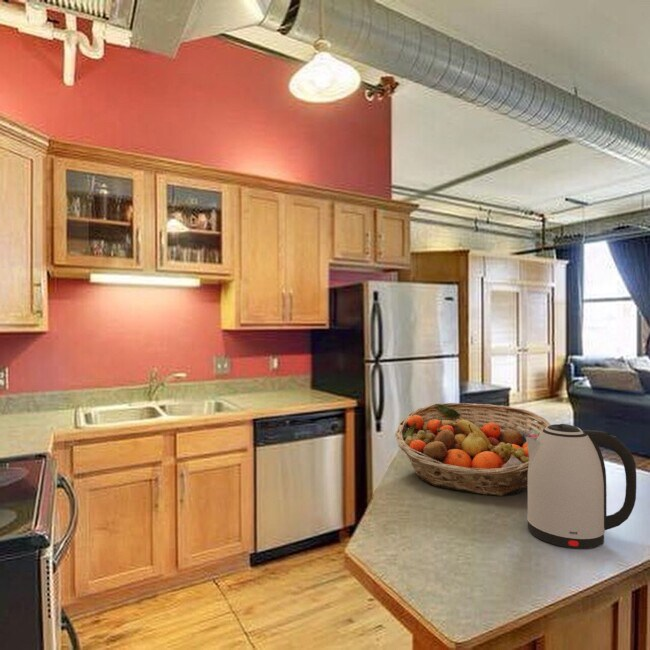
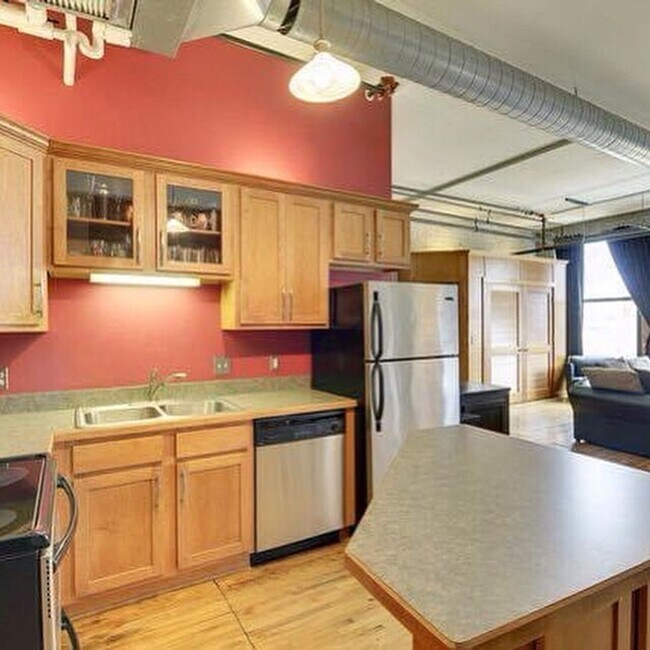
- fruit basket [394,402,552,497]
- kettle [526,423,637,550]
